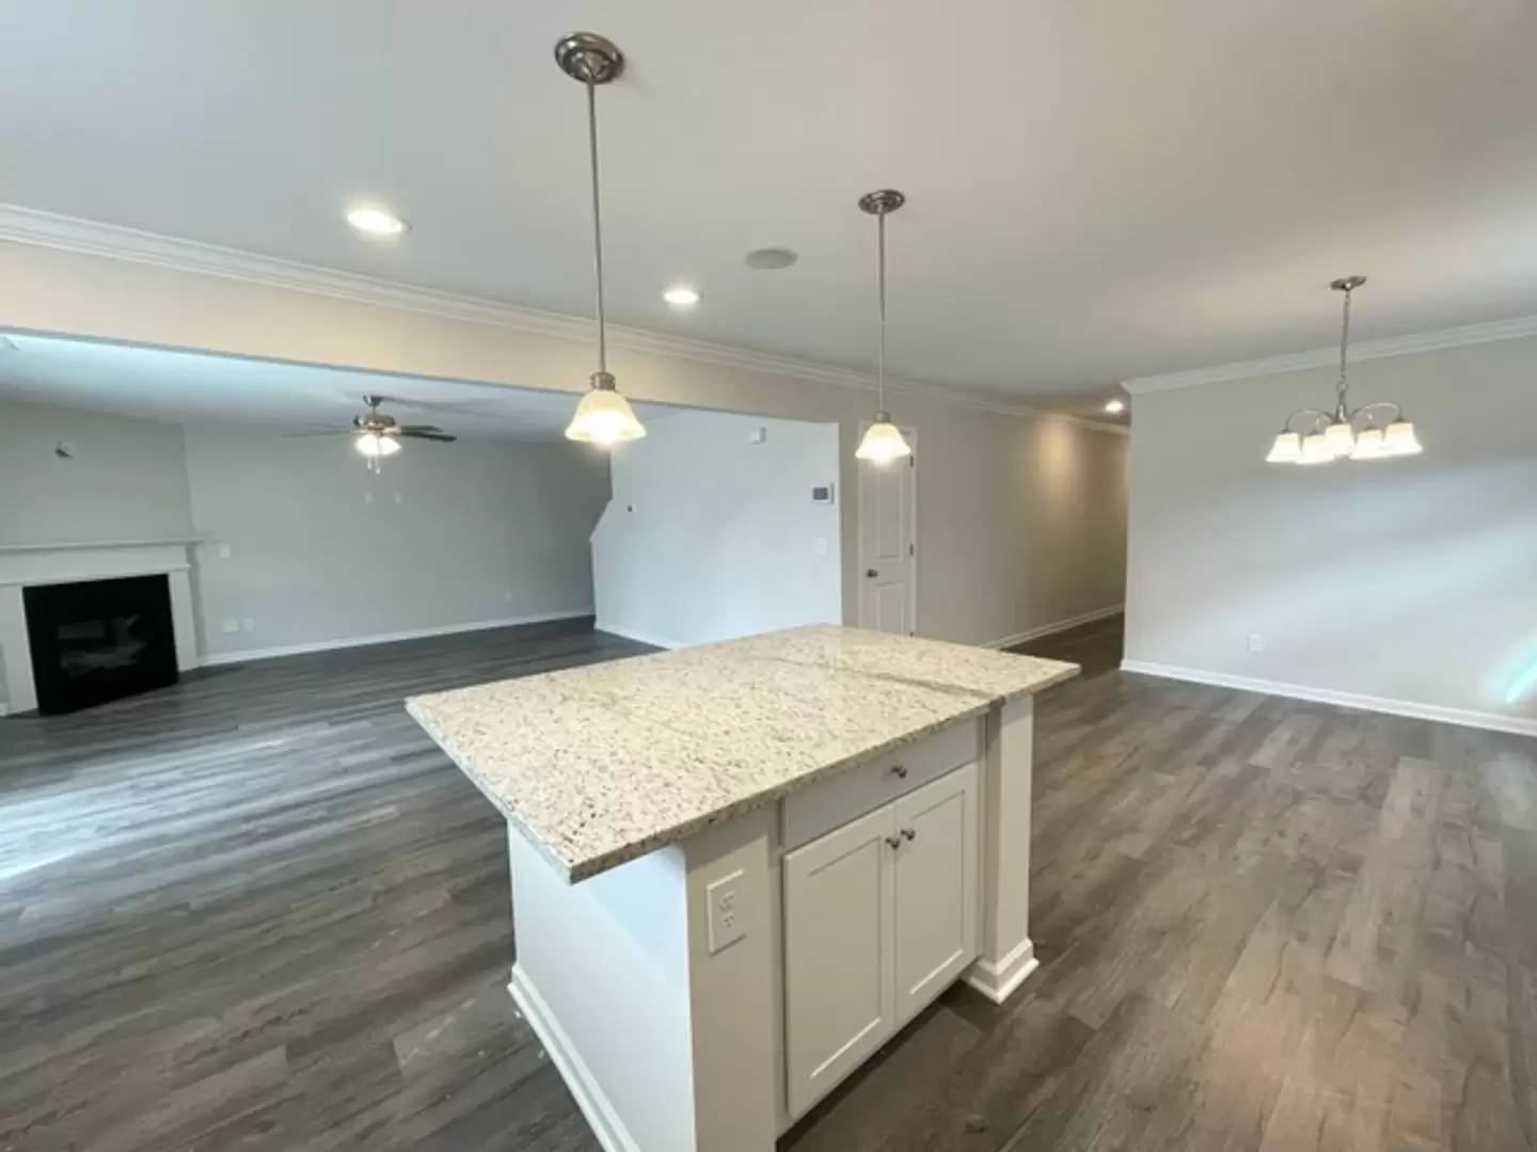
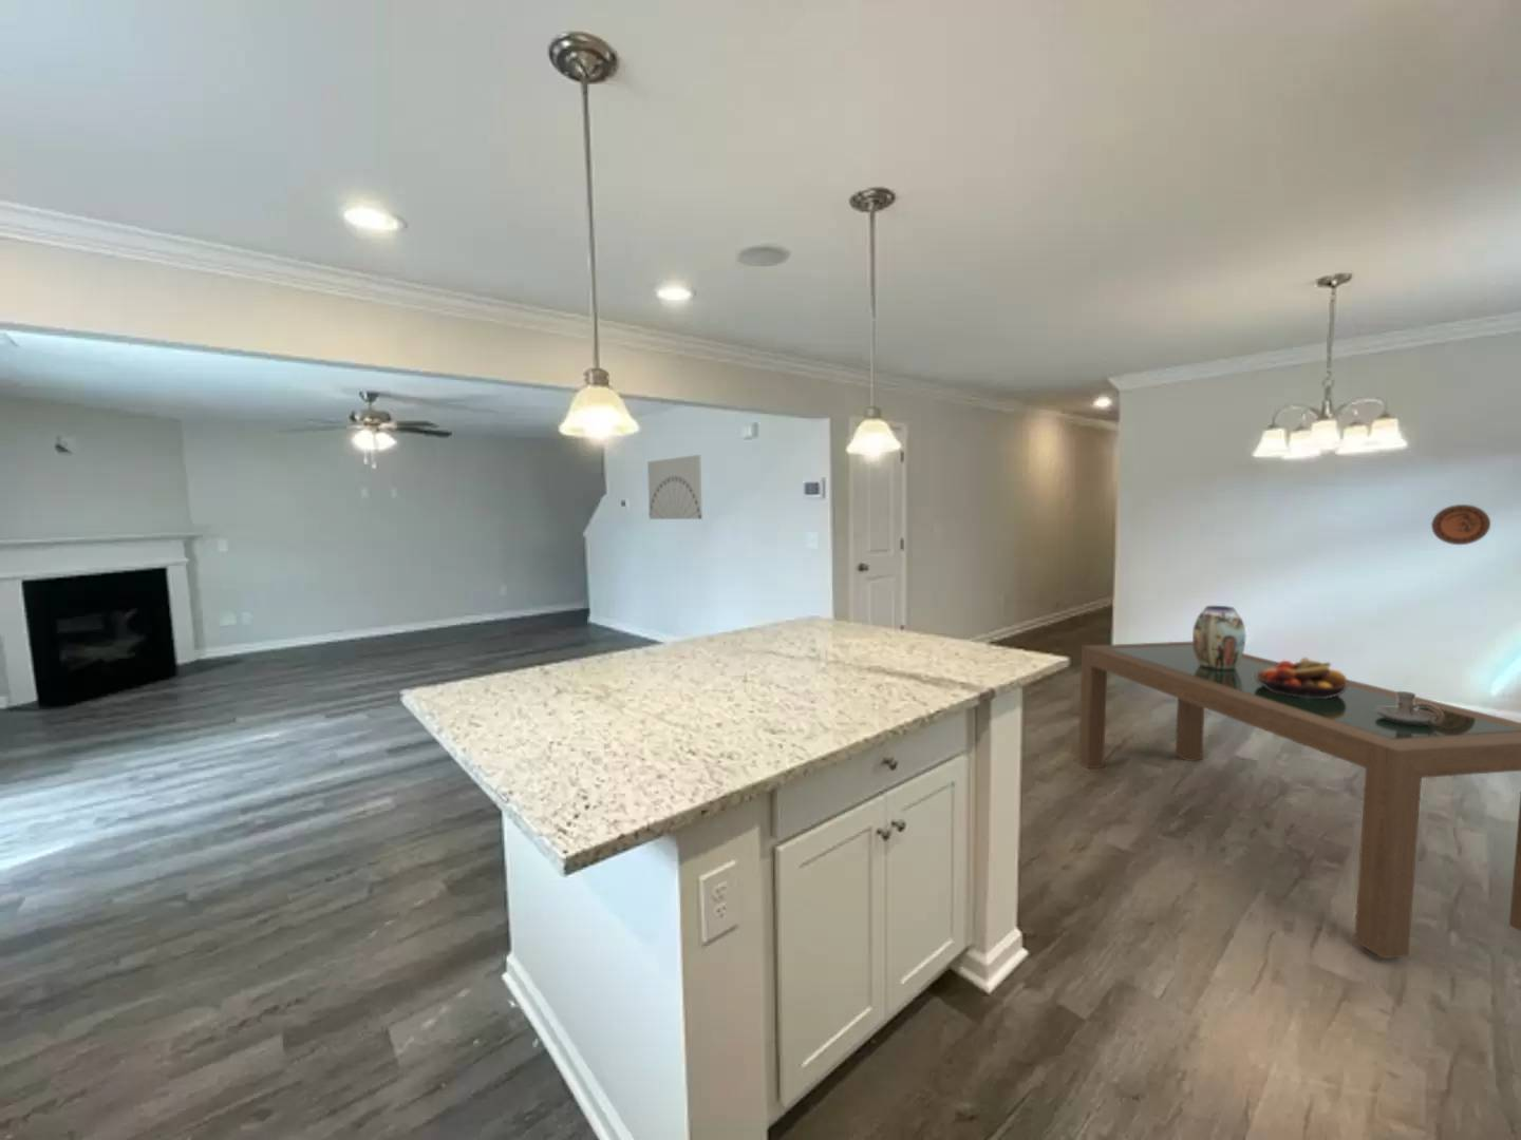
+ dining table [1078,641,1521,959]
+ decorative plate [1430,503,1491,546]
+ wall art [647,454,703,521]
+ fruit bowl [1255,656,1347,699]
+ vase [1192,605,1247,671]
+ candle holder [1376,690,1443,724]
